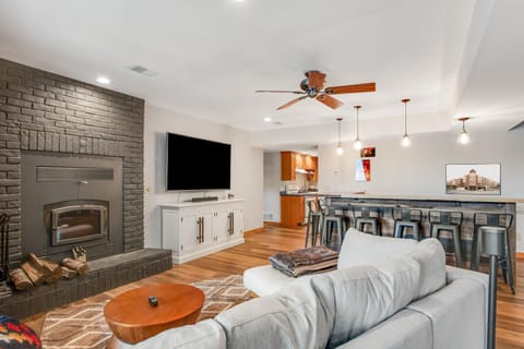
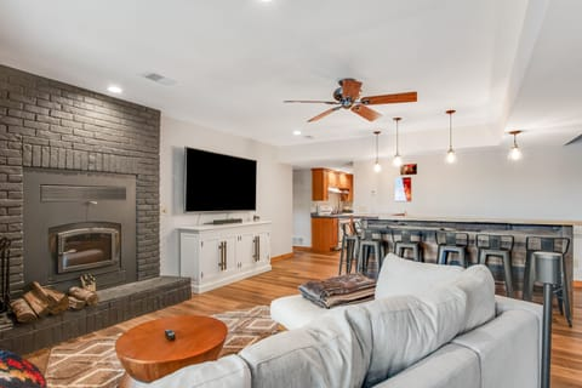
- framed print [444,163,502,196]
